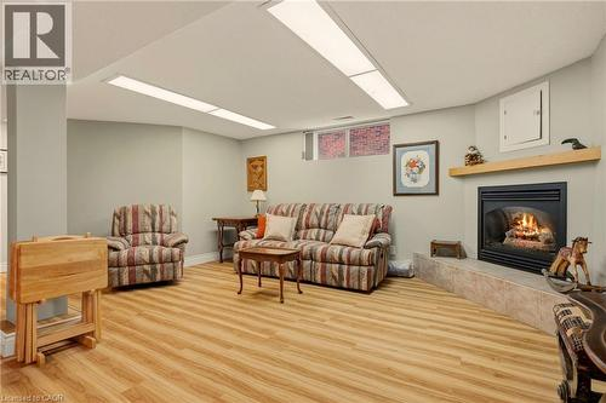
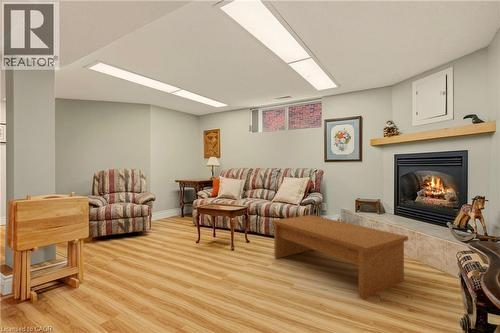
+ coffee table [271,214,409,301]
